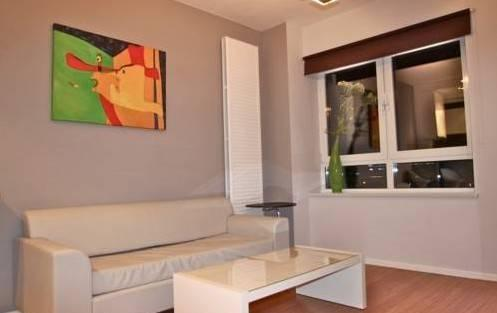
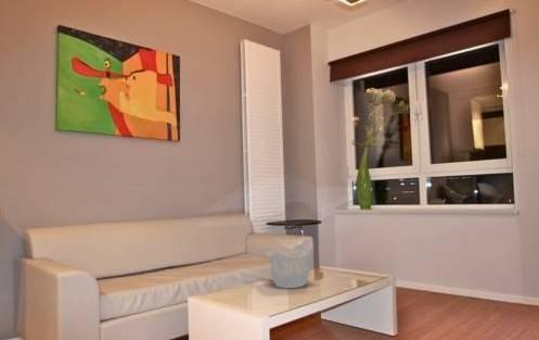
+ decorative bowl [265,243,313,289]
